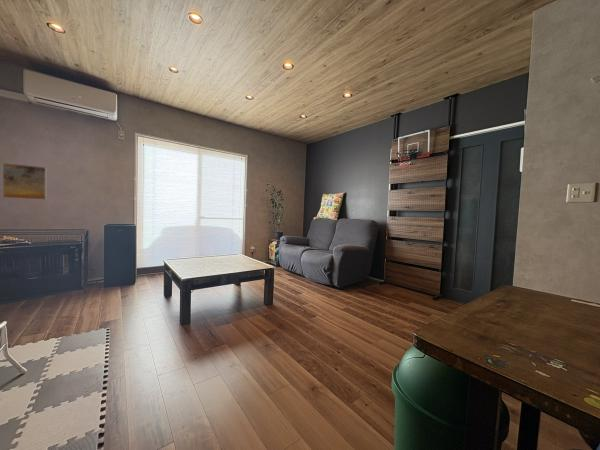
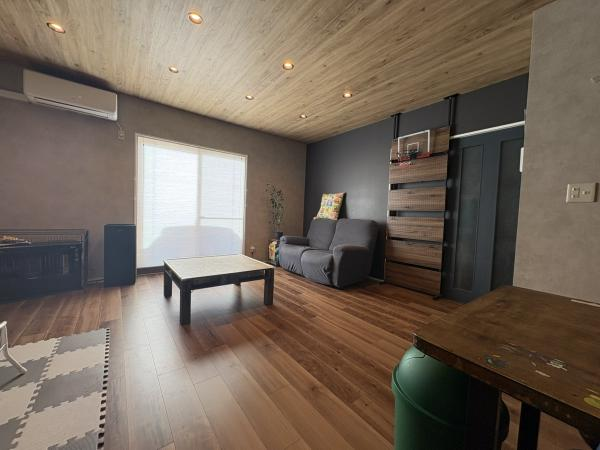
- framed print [2,162,47,201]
